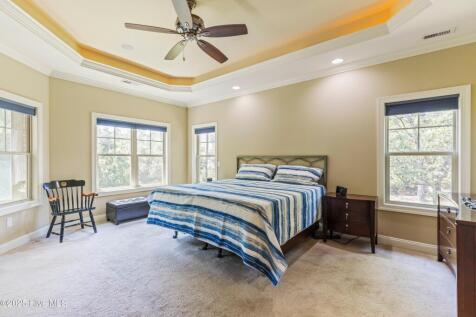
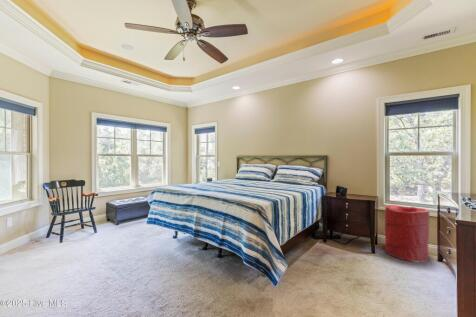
+ laundry hamper [384,204,431,264]
